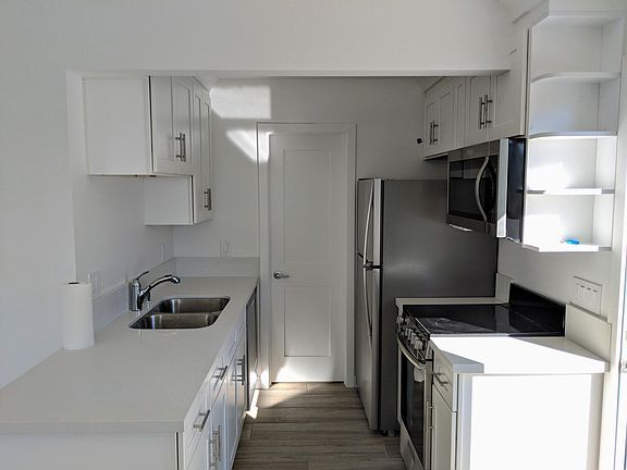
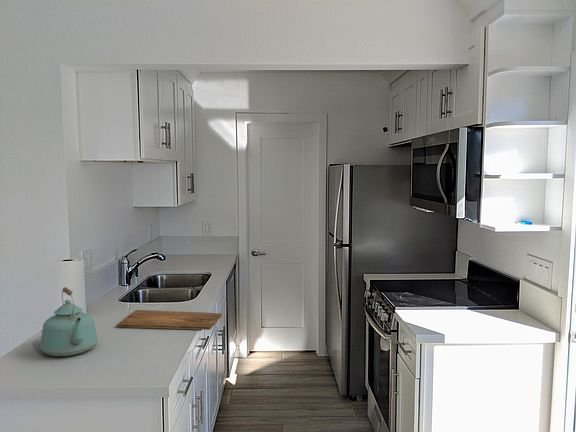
+ kettle [39,286,99,357]
+ cutting board [116,309,223,331]
